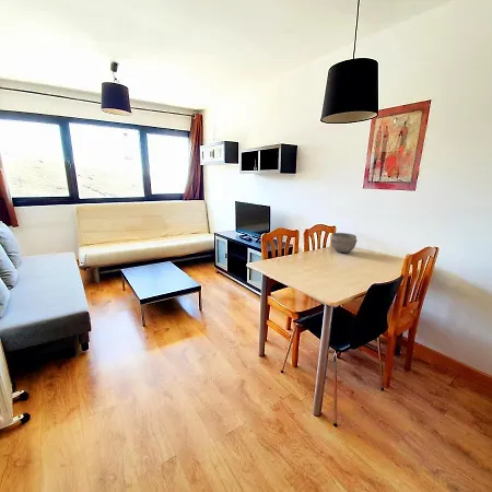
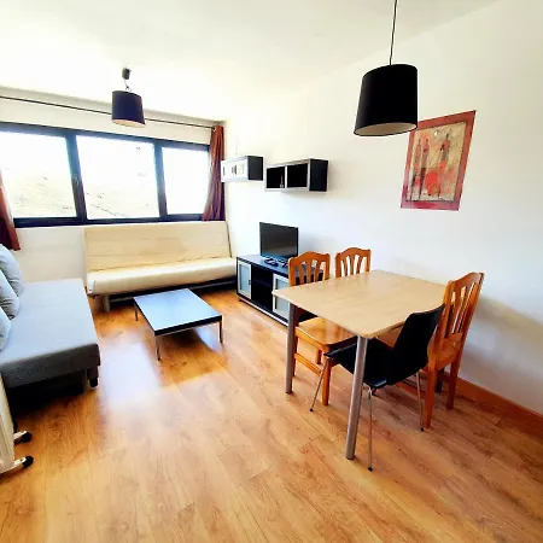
- bowl [330,232,358,254]
